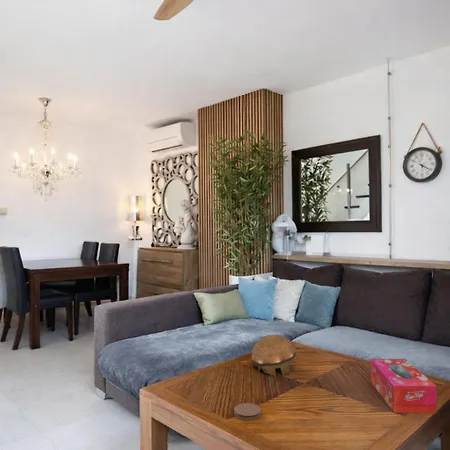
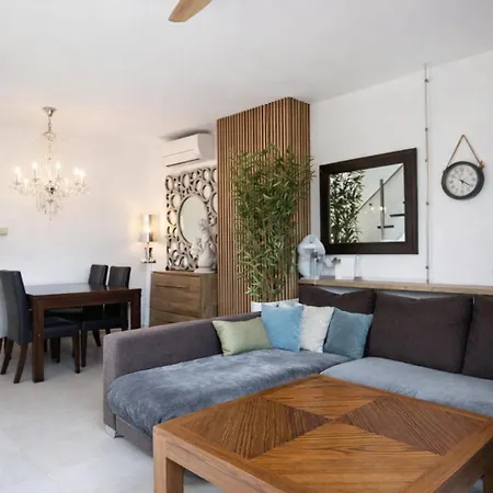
- coaster [233,402,262,420]
- tissue box [369,358,438,414]
- decorative bowl [251,334,298,377]
